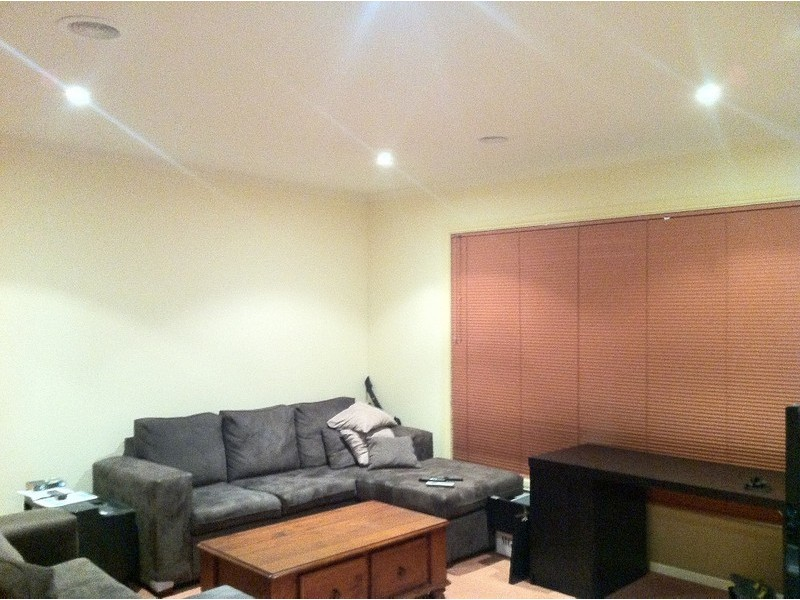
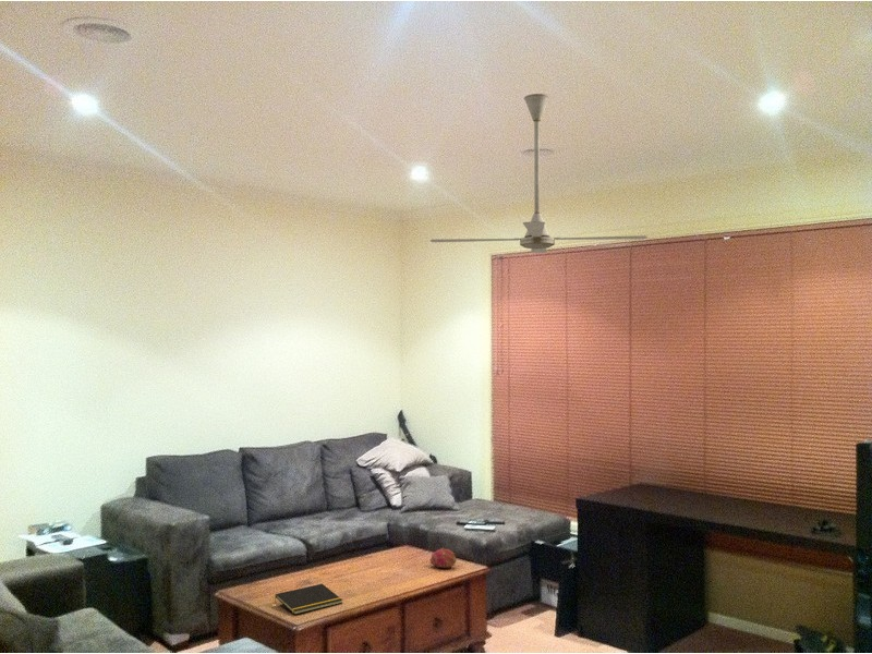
+ fruit [429,547,458,569]
+ ceiling fan [429,93,649,254]
+ notepad [274,583,343,616]
